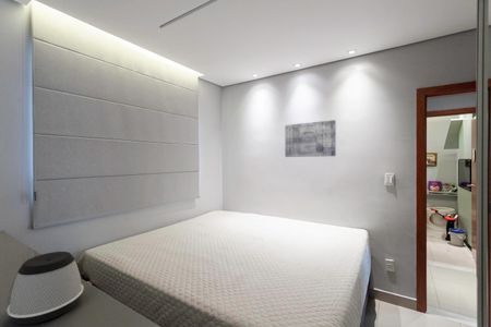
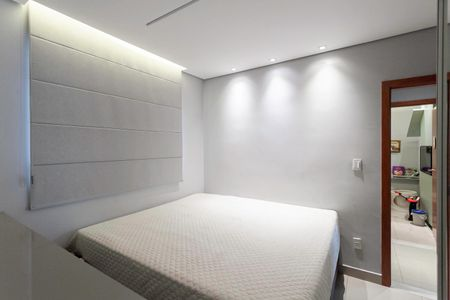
- wall art [284,119,337,158]
- speaker [5,251,84,326]
